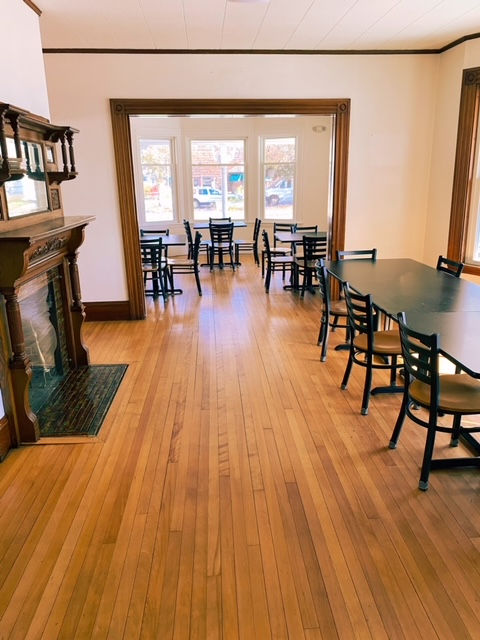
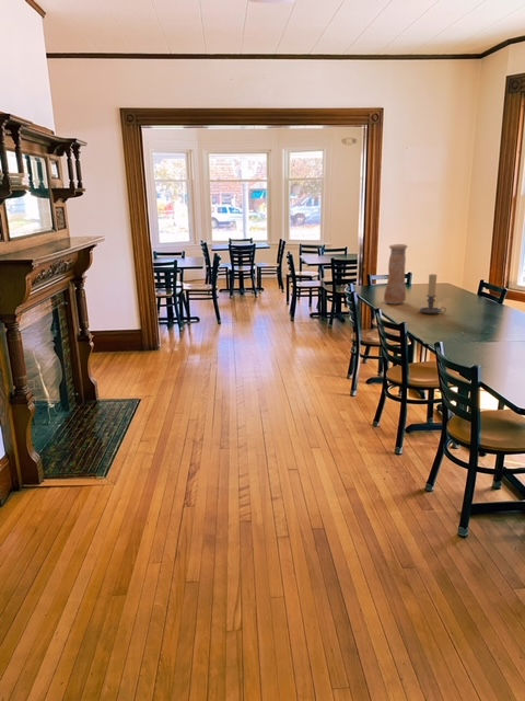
+ candle holder [419,273,447,315]
+ vase [383,243,408,304]
